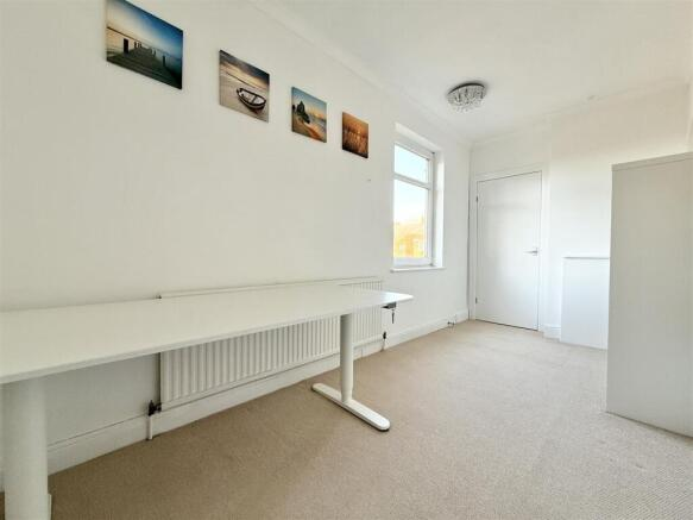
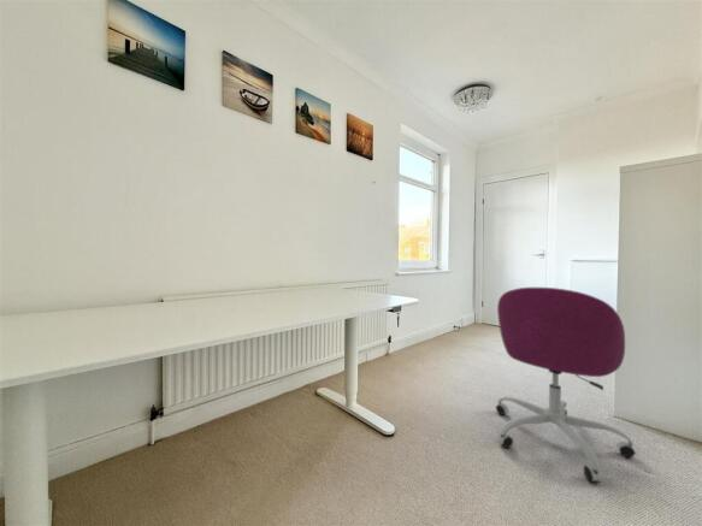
+ office chair [495,286,637,484]
